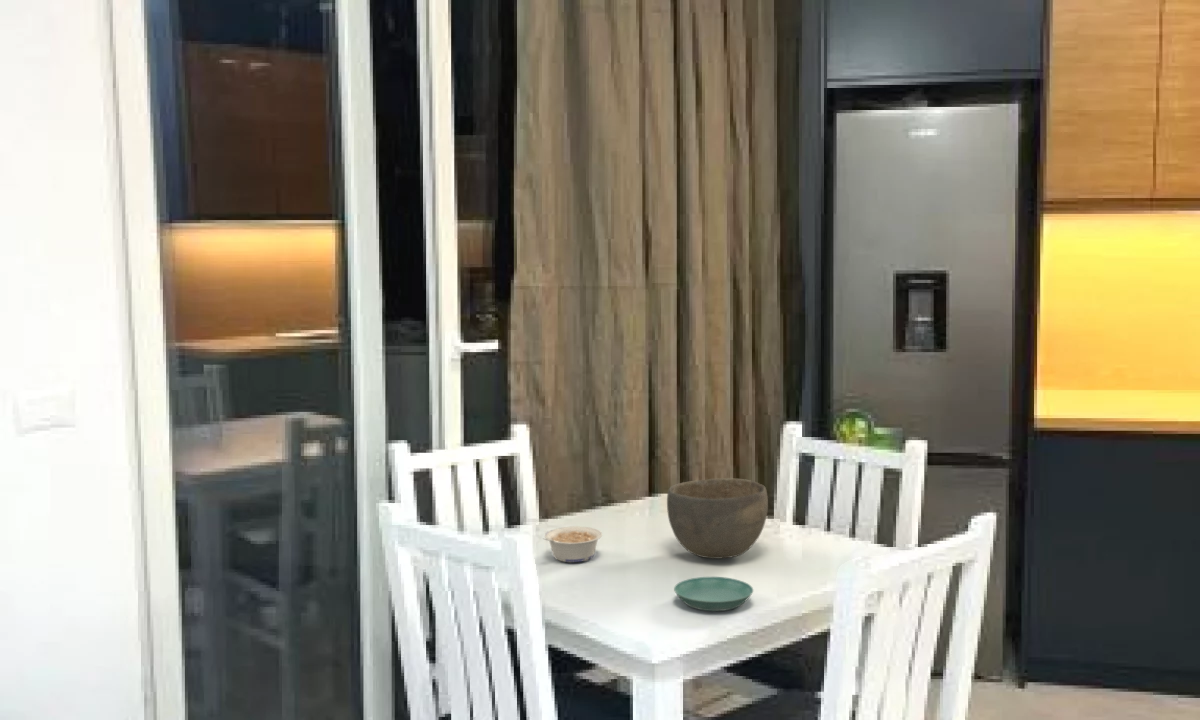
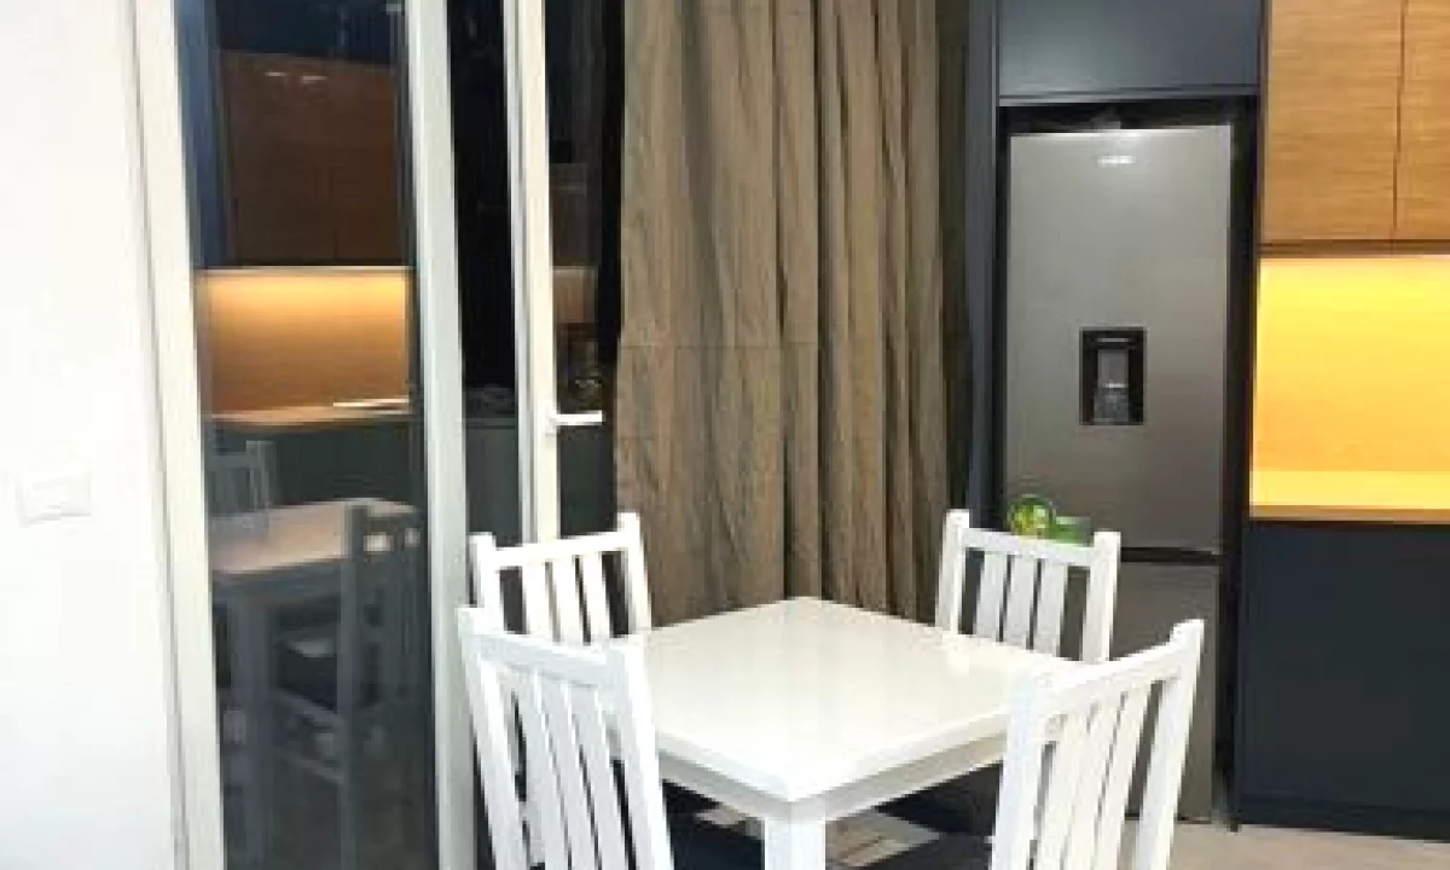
- bowl [666,477,769,560]
- legume [541,525,603,563]
- saucer [673,576,754,612]
